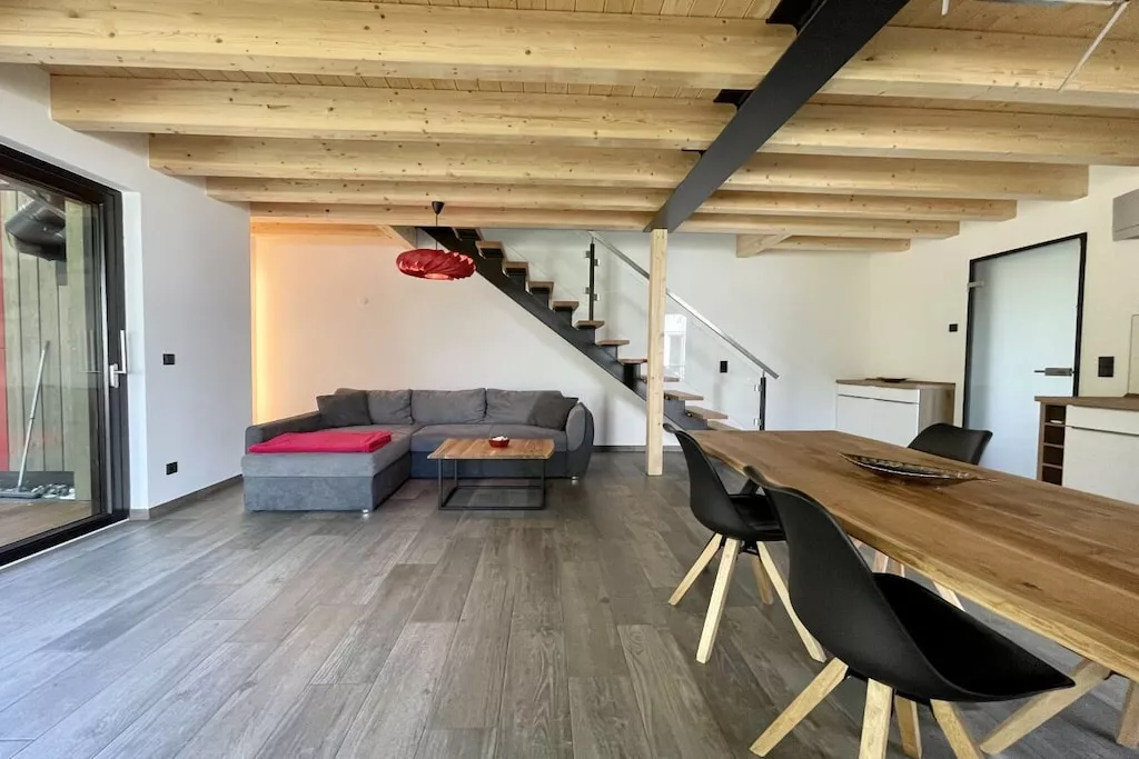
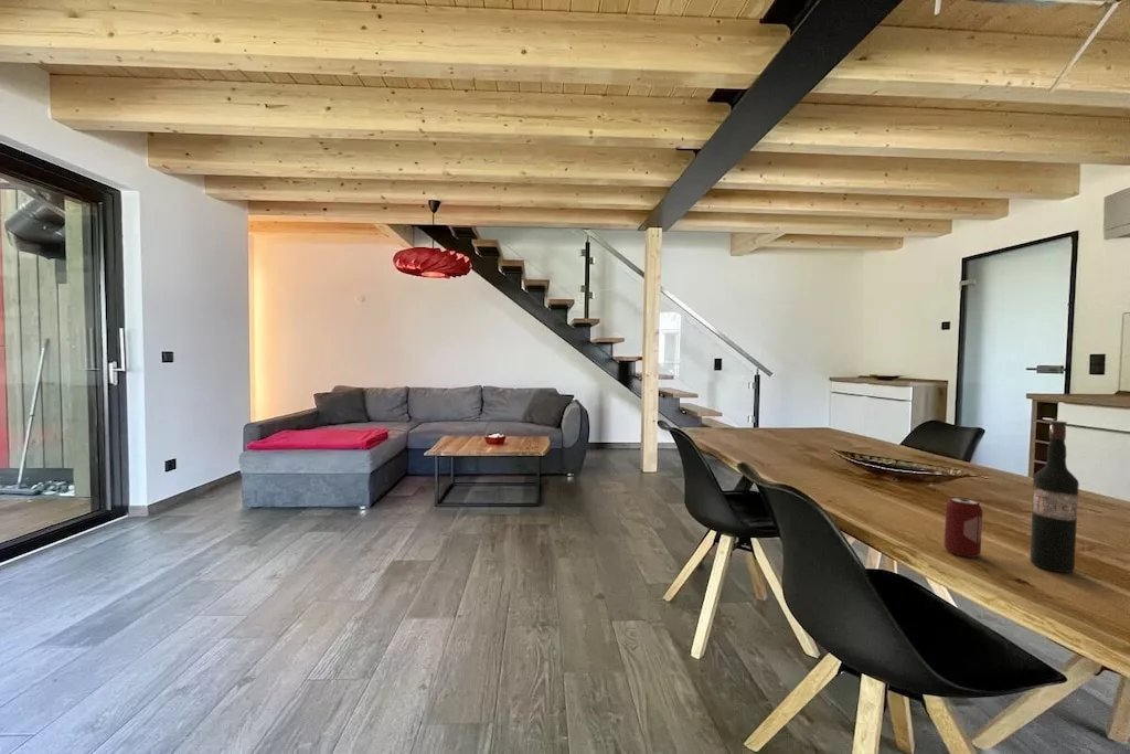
+ beverage can [944,496,983,559]
+ wine bottle [1030,420,1080,573]
